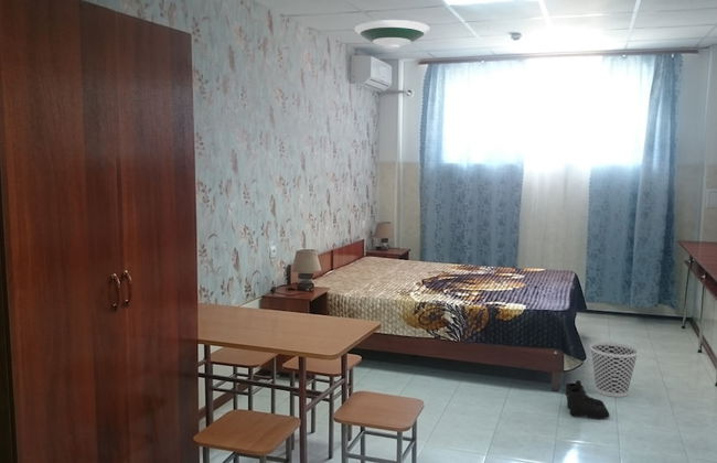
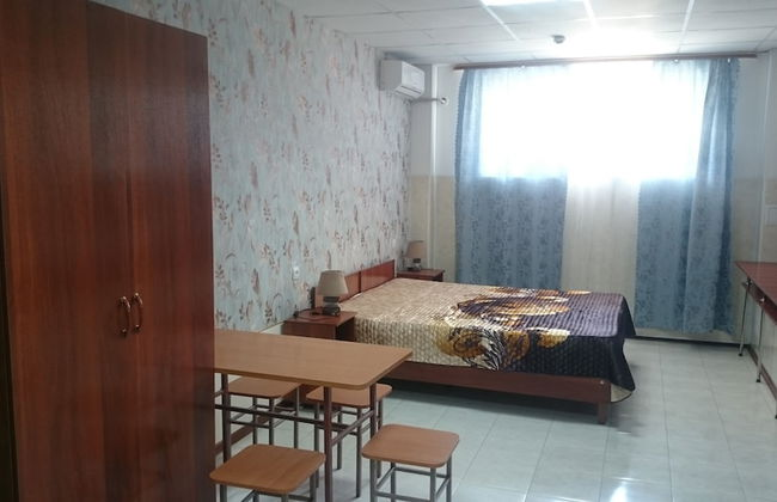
- boots [564,379,611,420]
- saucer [353,19,431,50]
- wastebasket [589,341,640,398]
